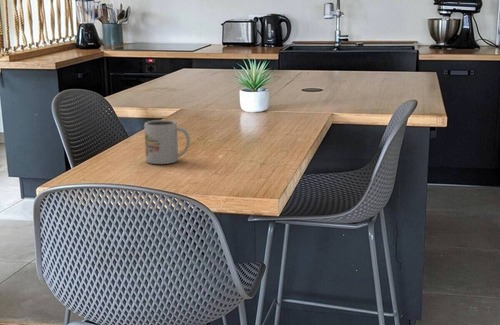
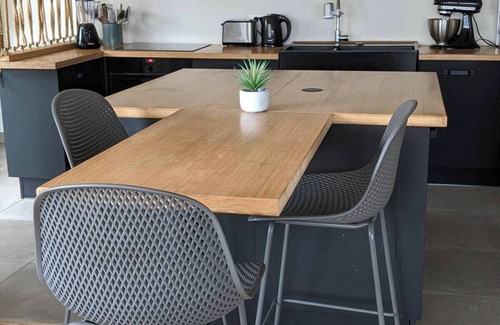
- mug [143,119,191,165]
